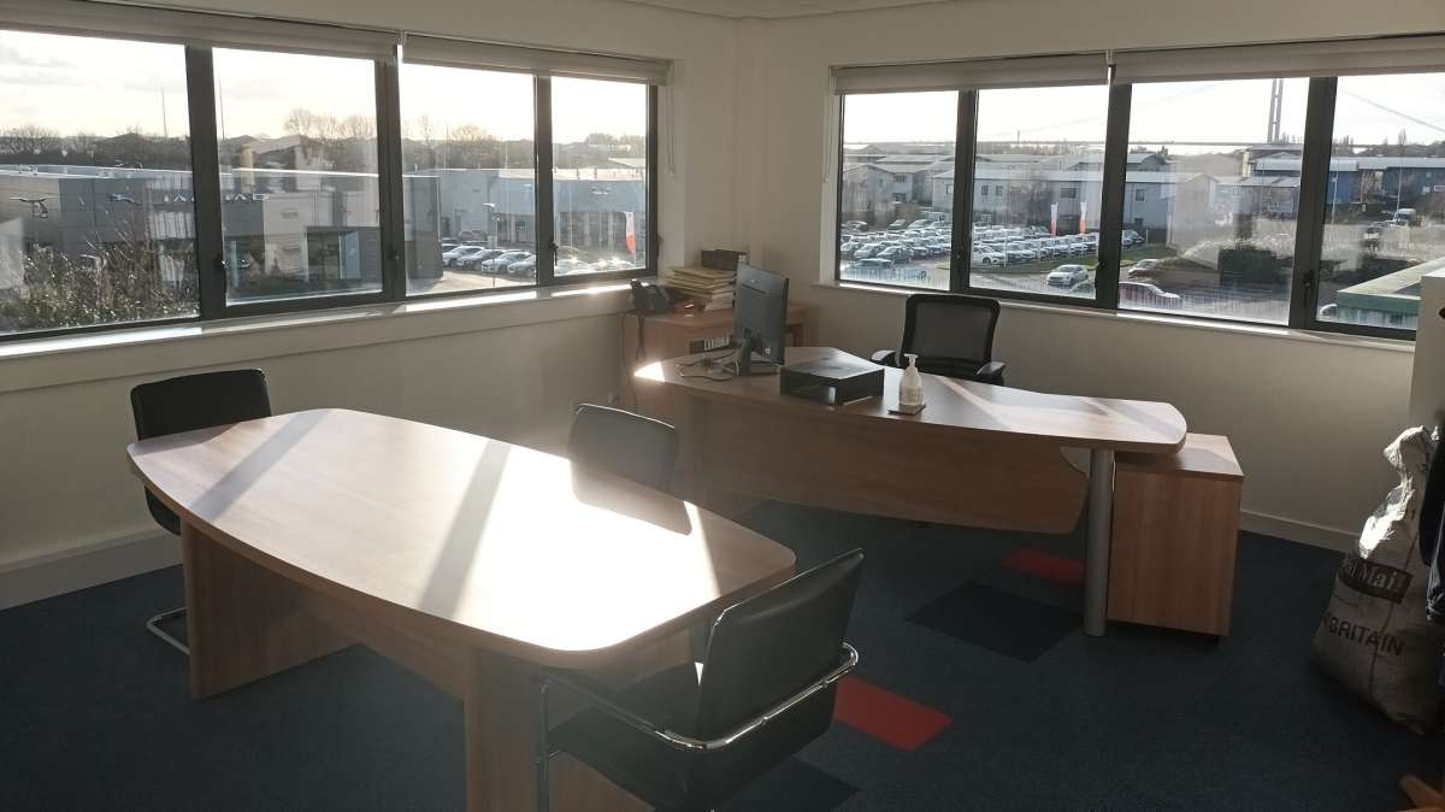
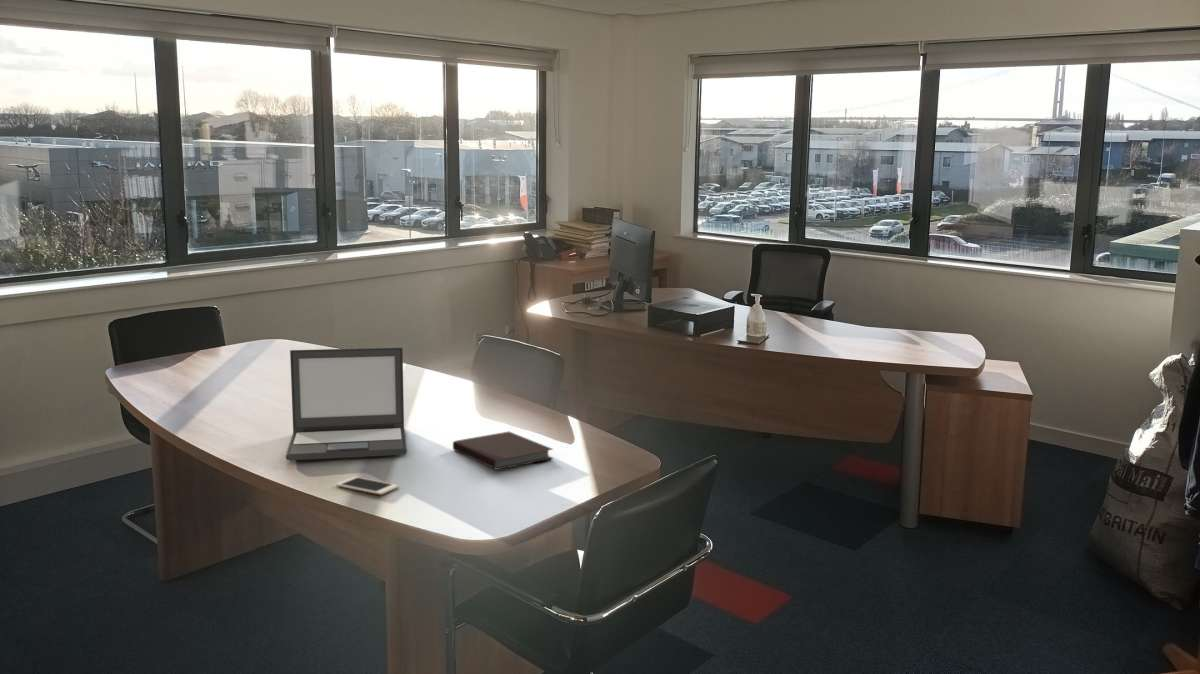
+ notebook [452,431,554,471]
+ cell phone [335,476,400,496]
+ laptop [285,346,408,461]
